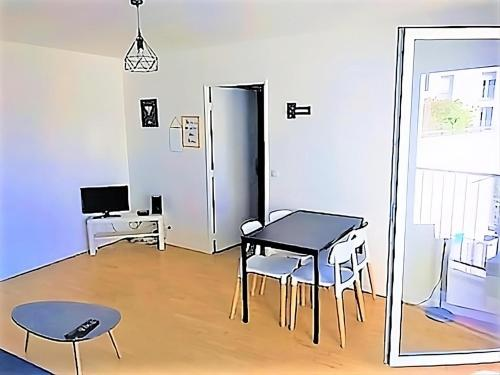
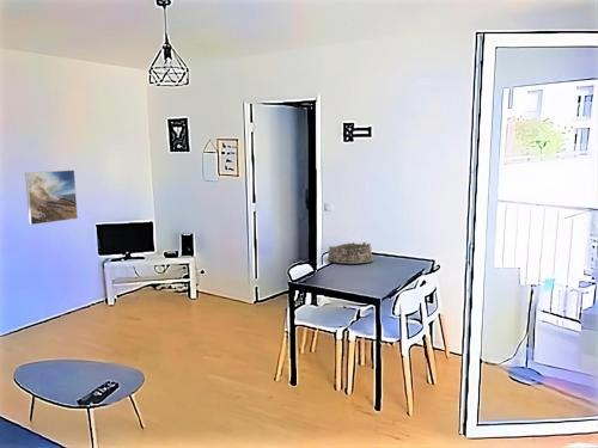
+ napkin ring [327,241,374,265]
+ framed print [24,168,79,226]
